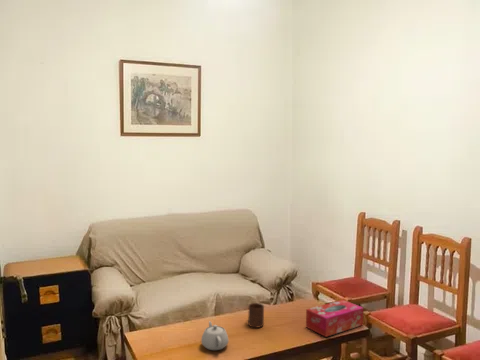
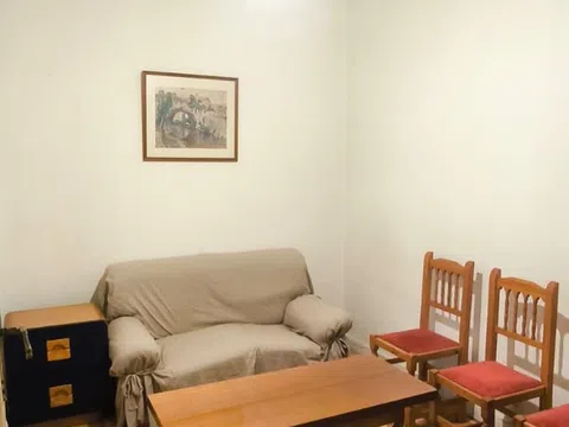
- cup [247,302,265,329]
- tissue box [305,299,364,338]
- teapot [200,320,229,351]
